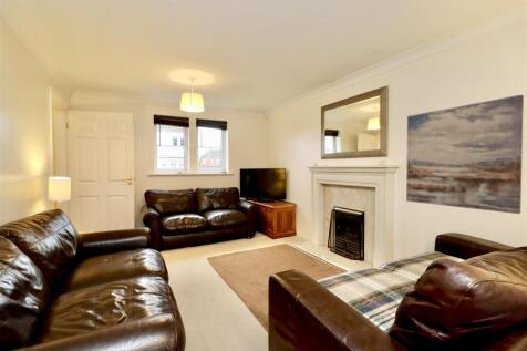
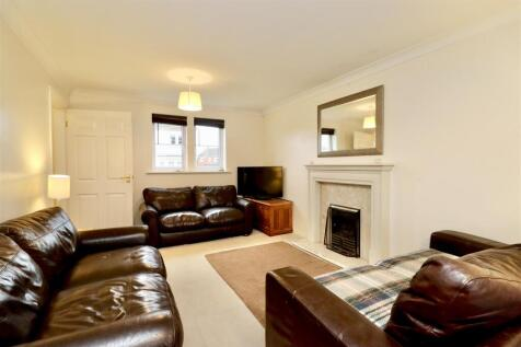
- wall art [405,94,525,215]
